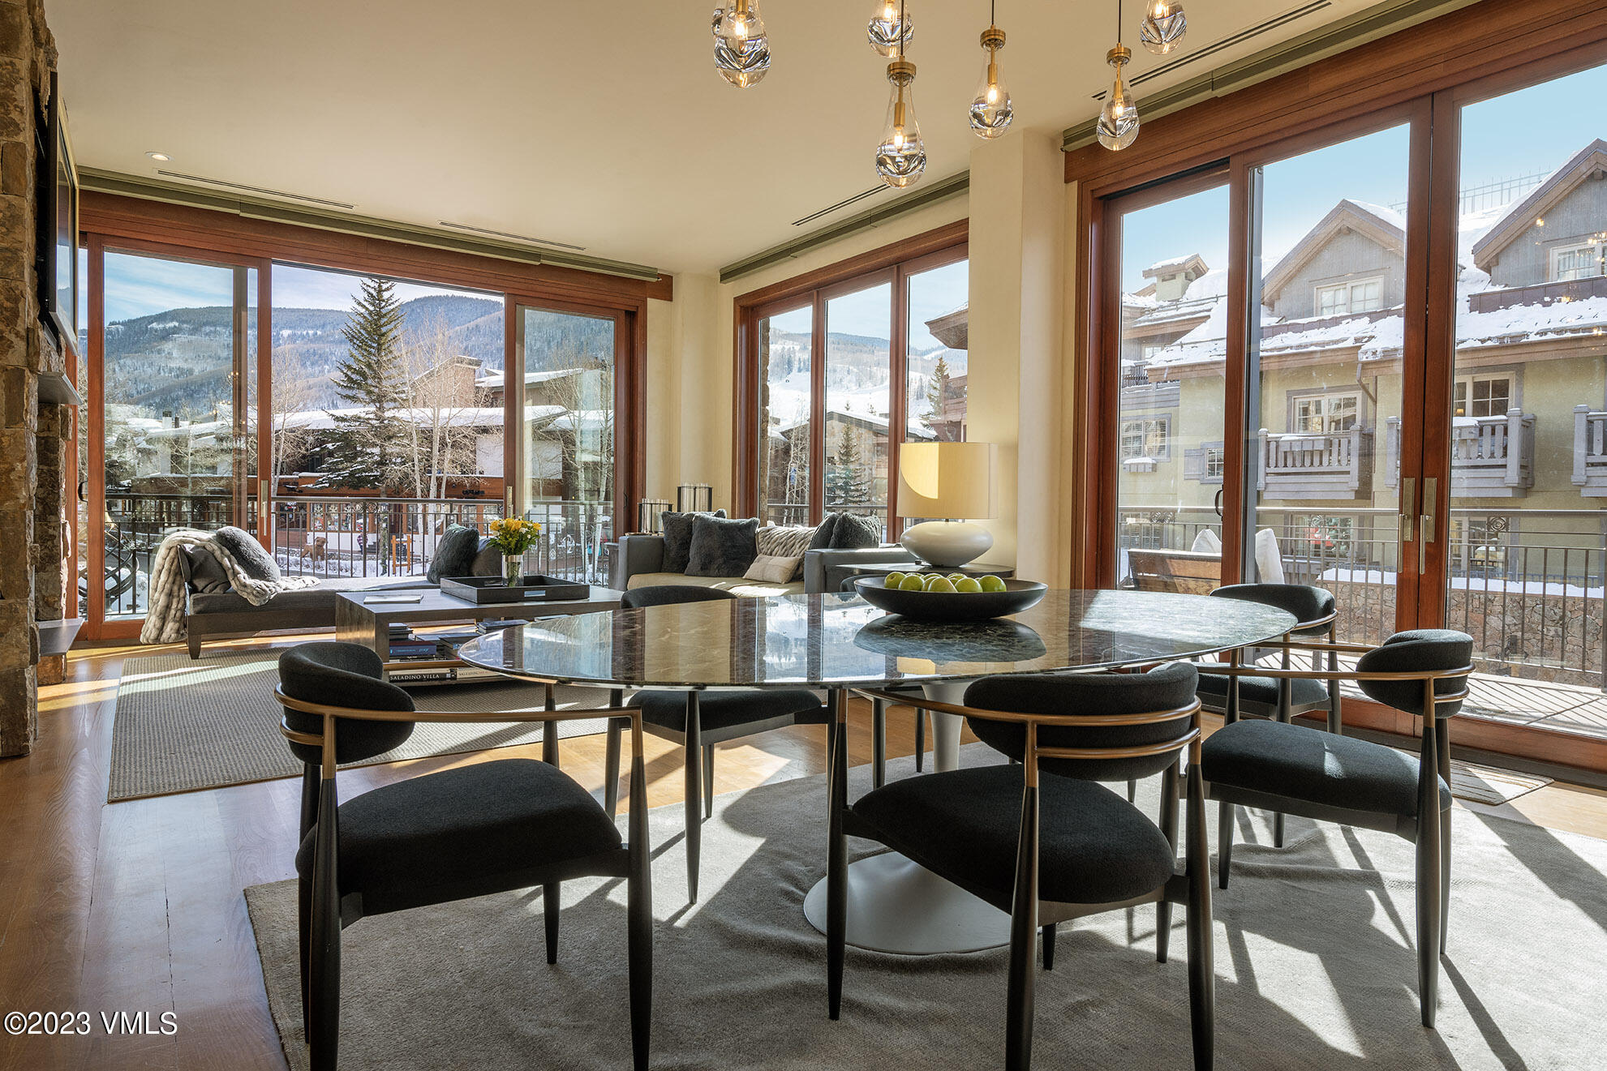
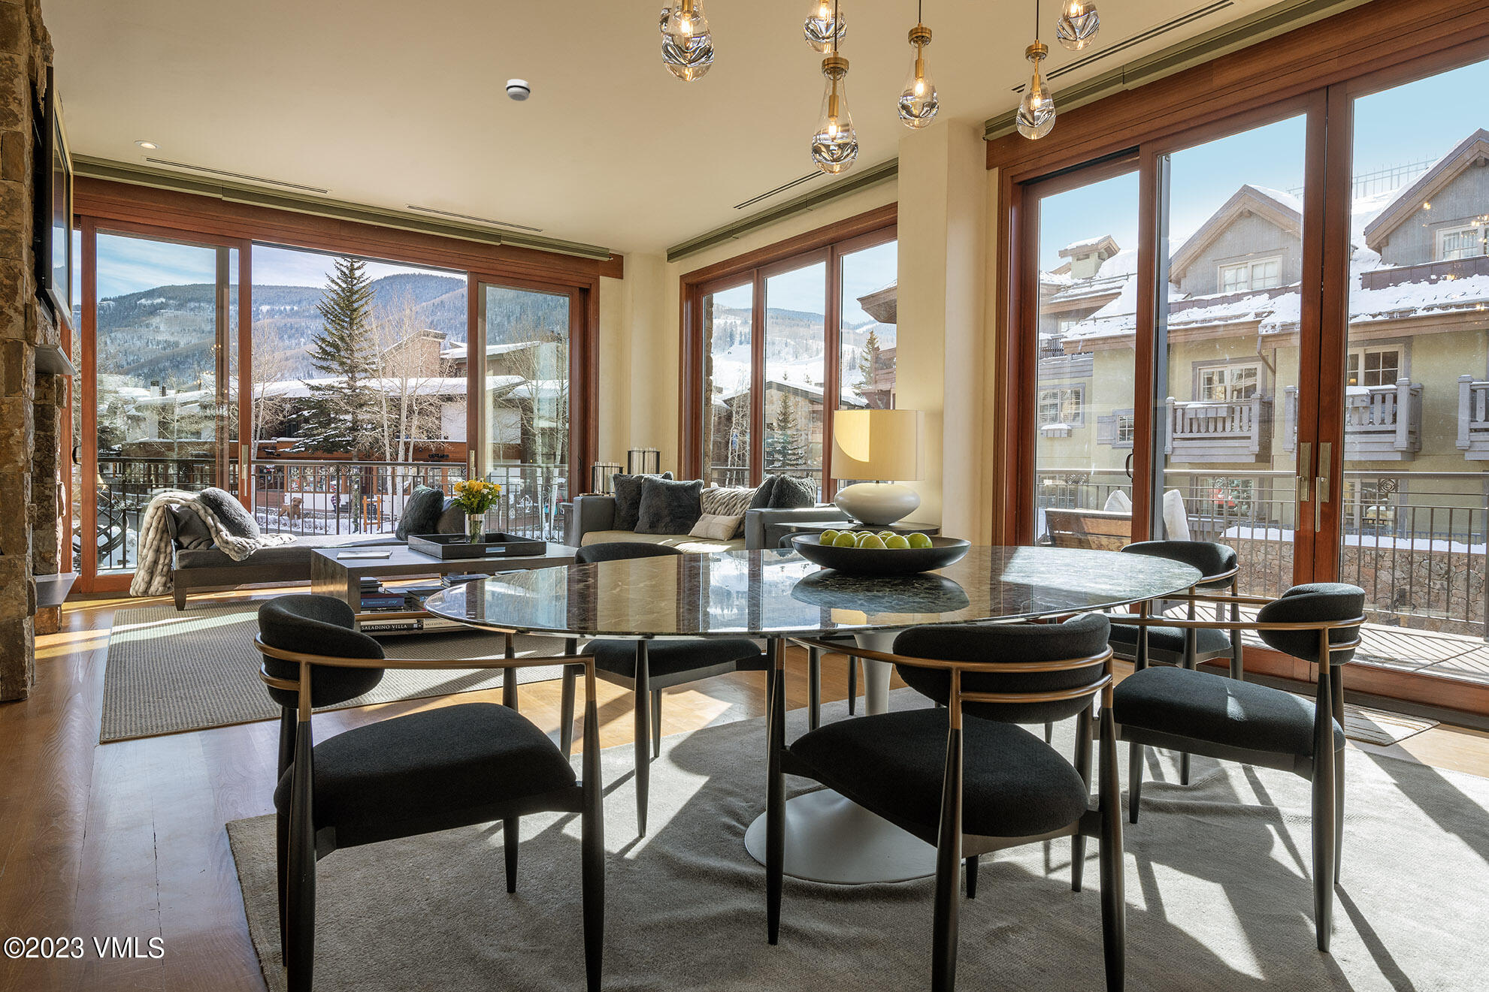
+ smoke detector [505,79,532,102]
